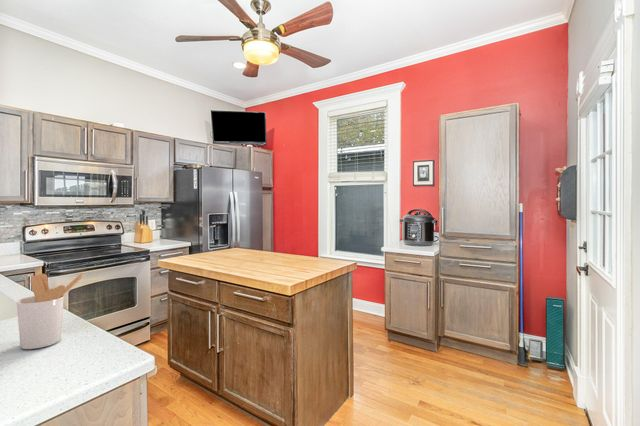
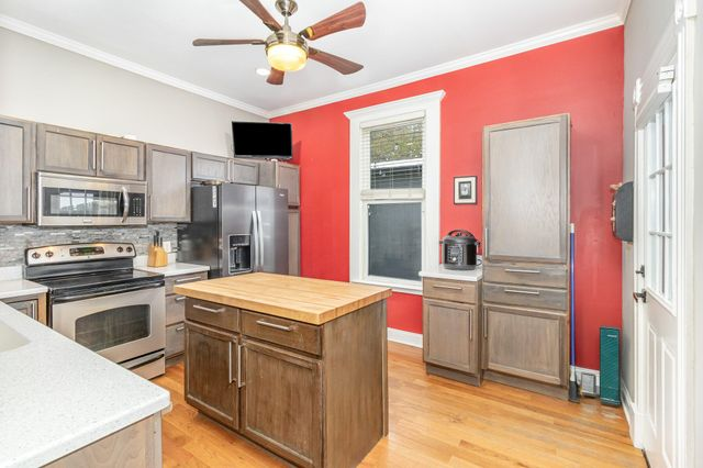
- utensil holder [16,273,84,350]
